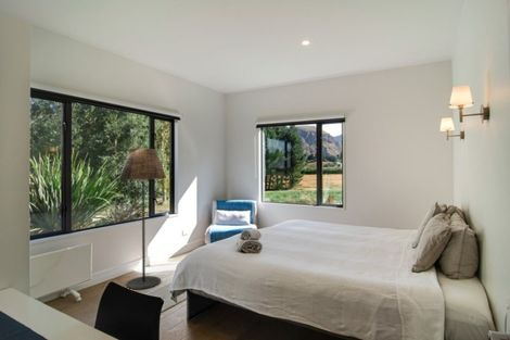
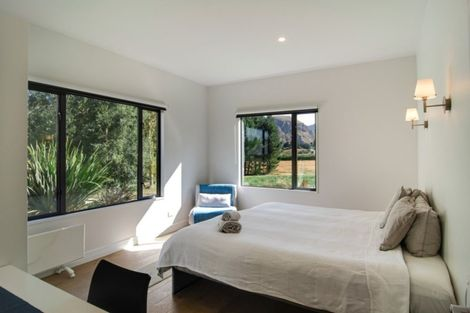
- floor lamp [118,148,167,290]
